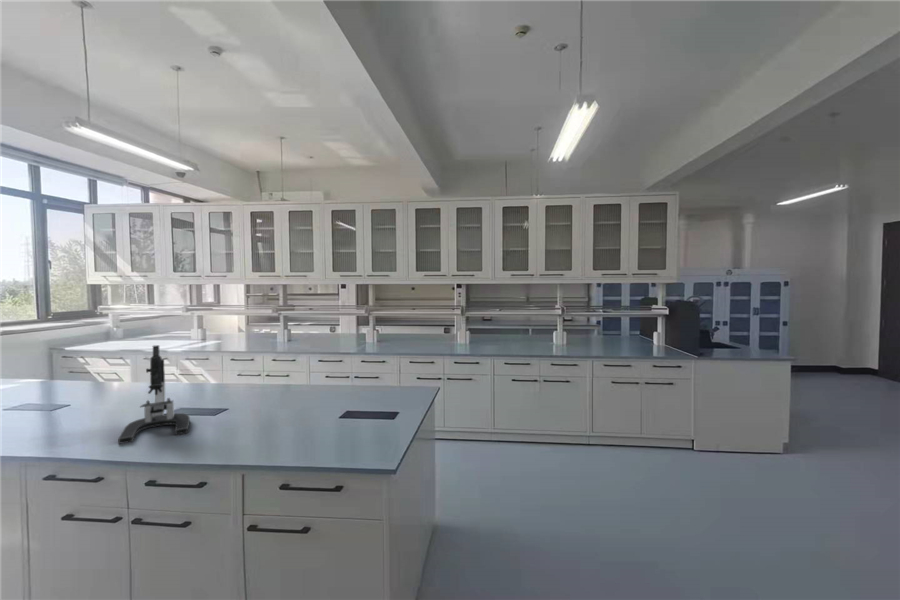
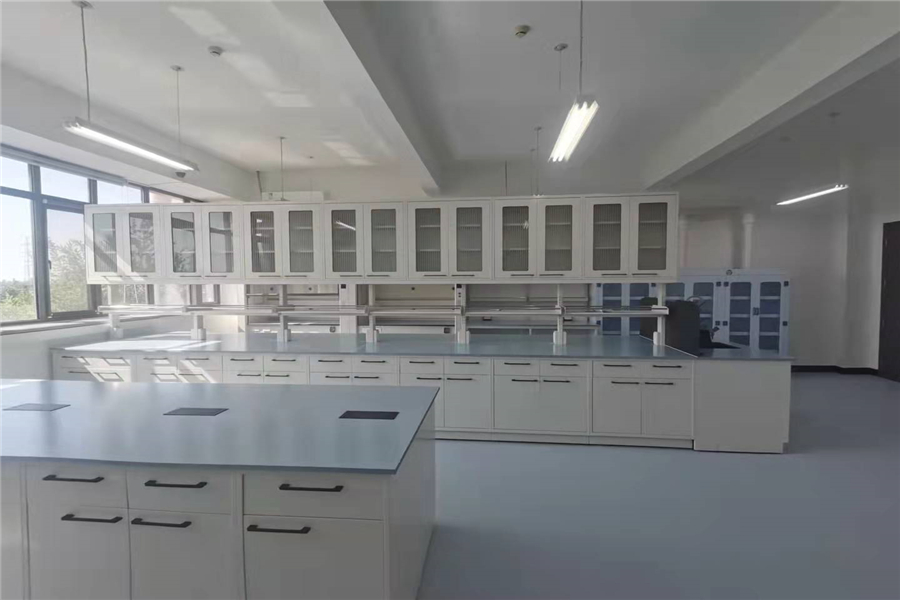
- microscope [117,344,191,445]
